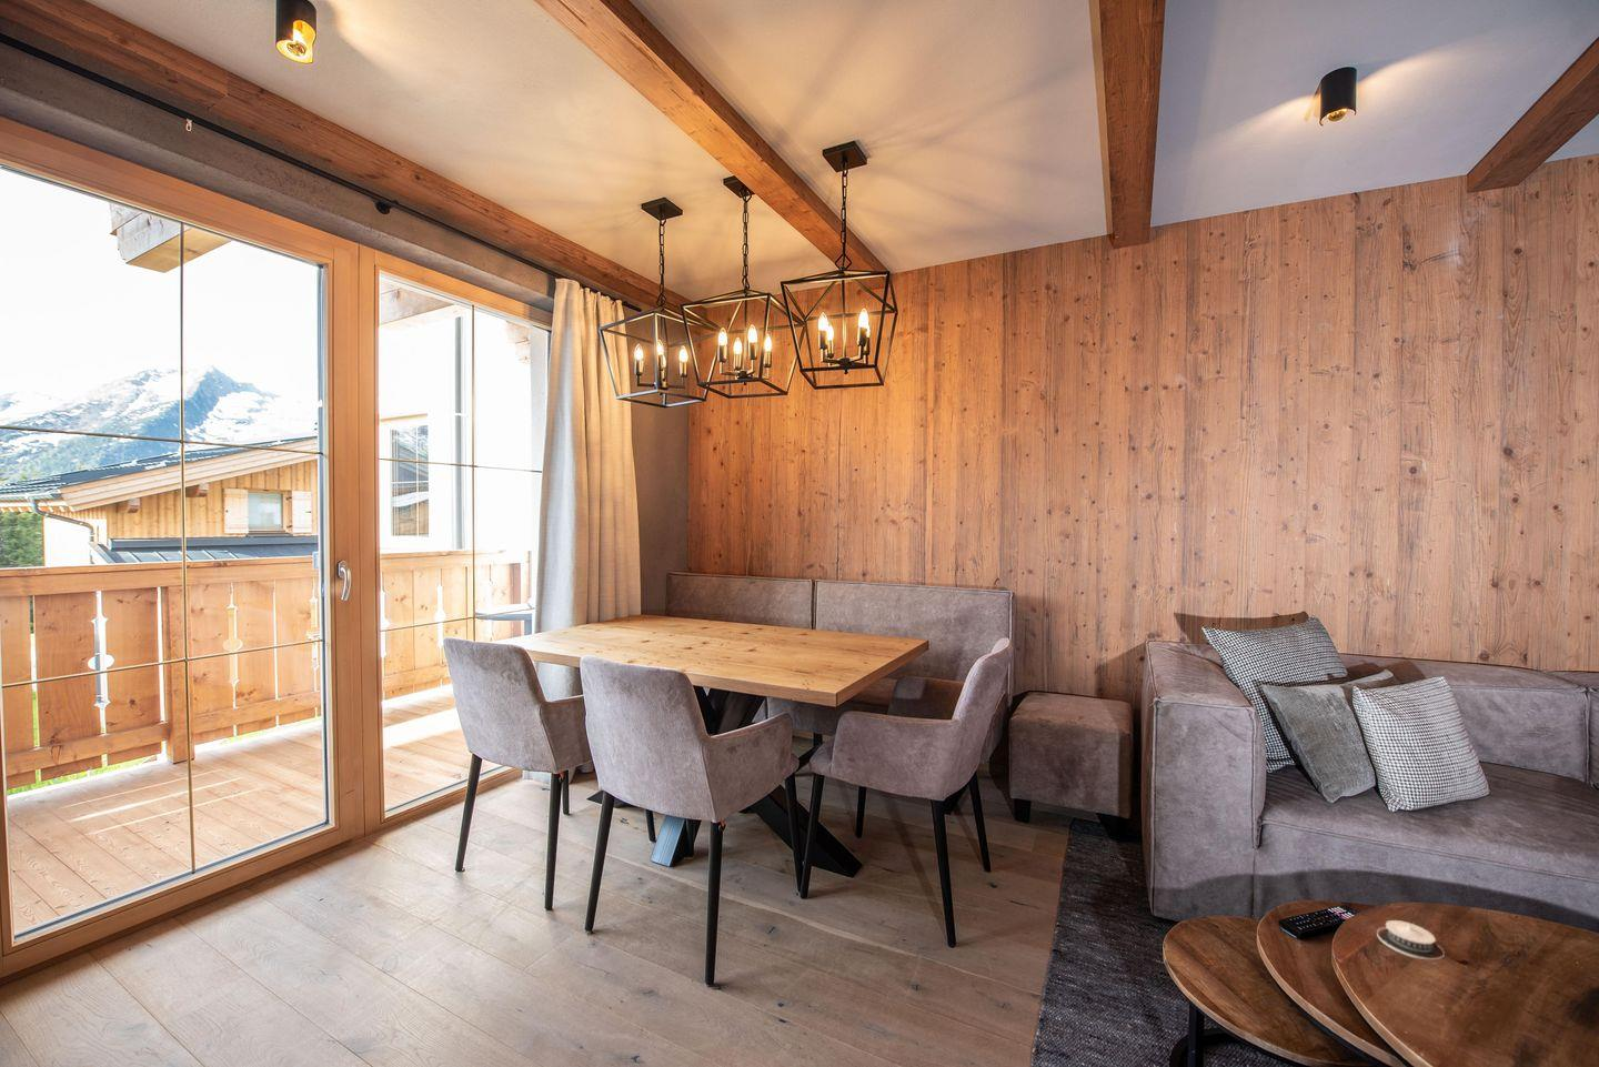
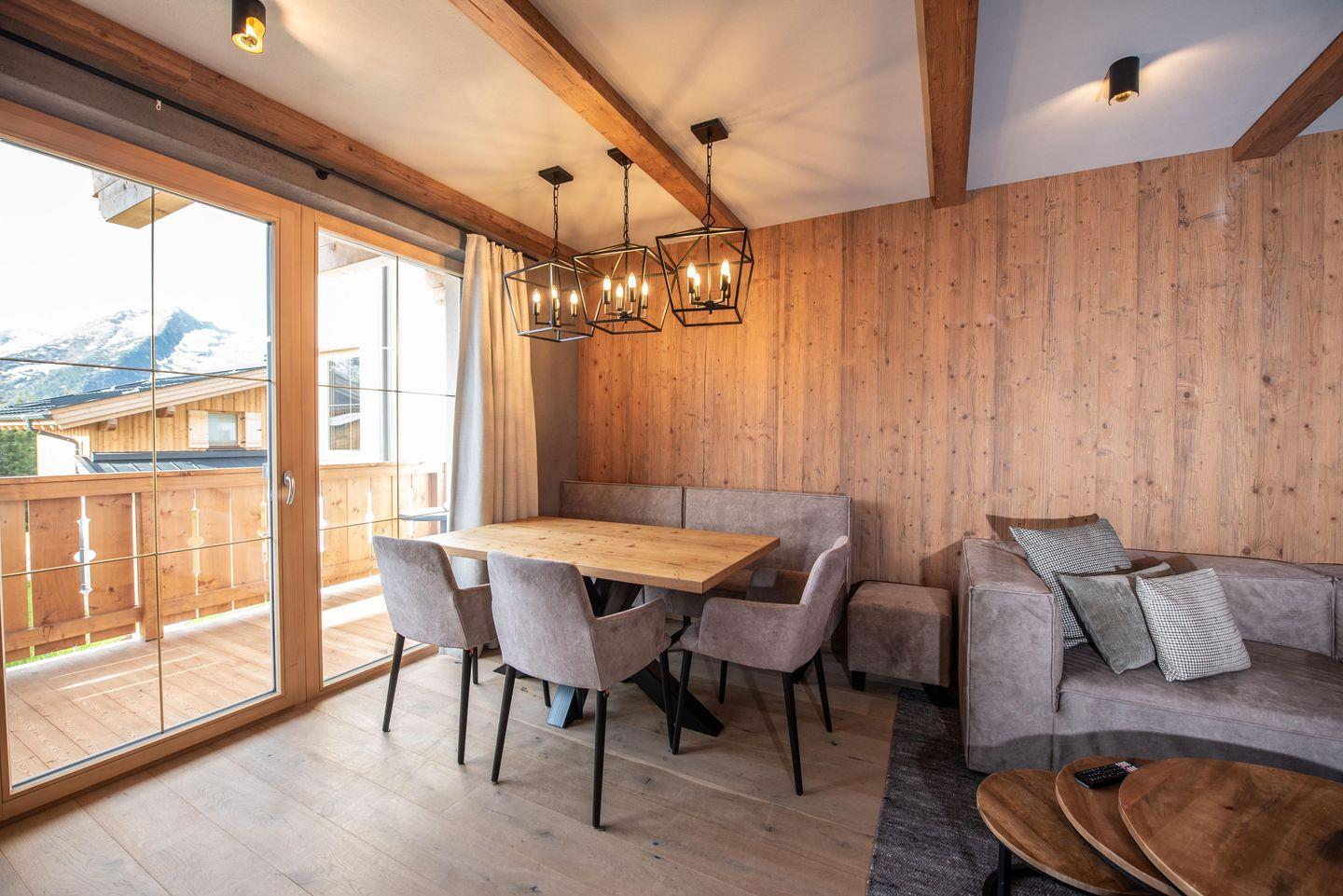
- architectural model [1376,919,1445,960]
